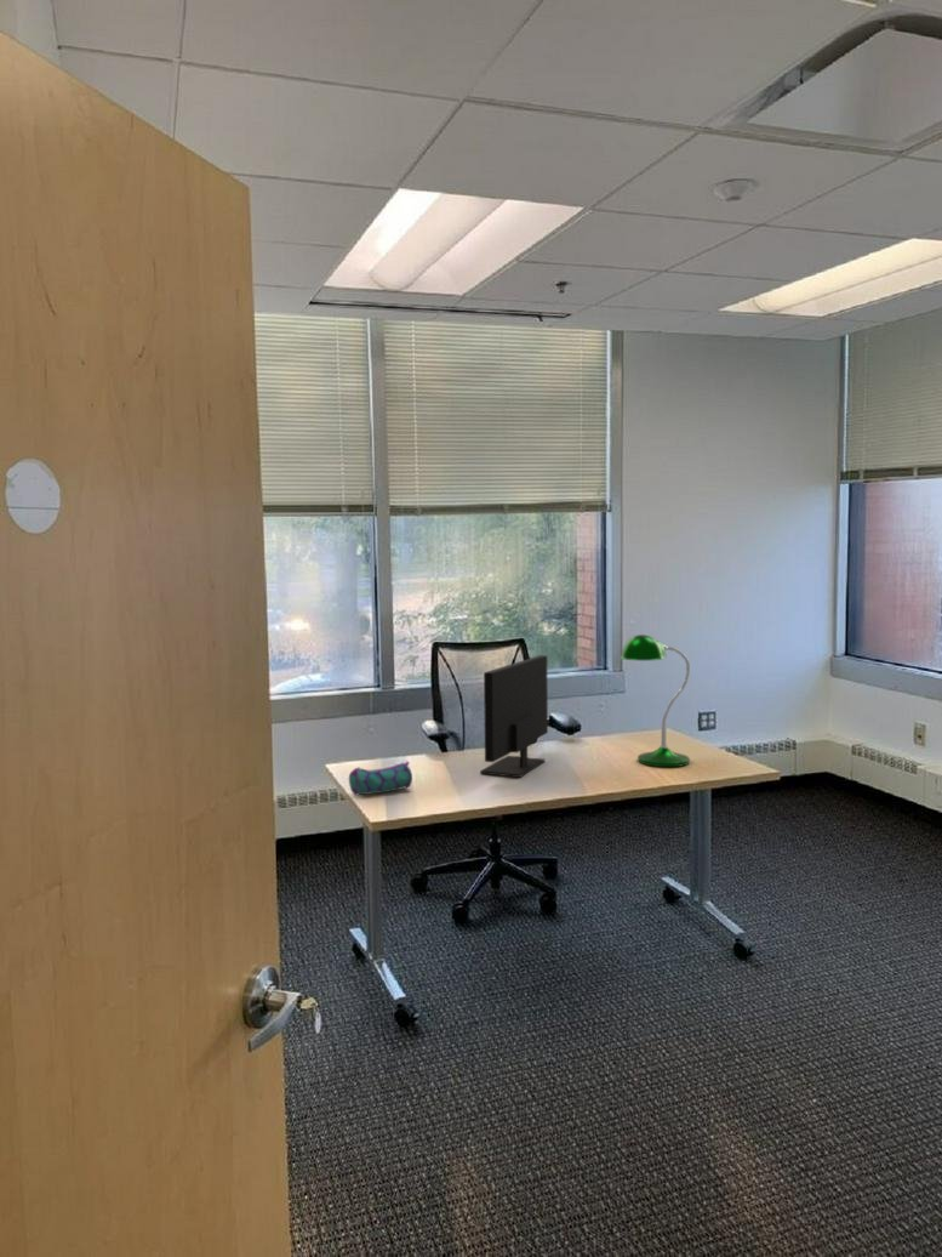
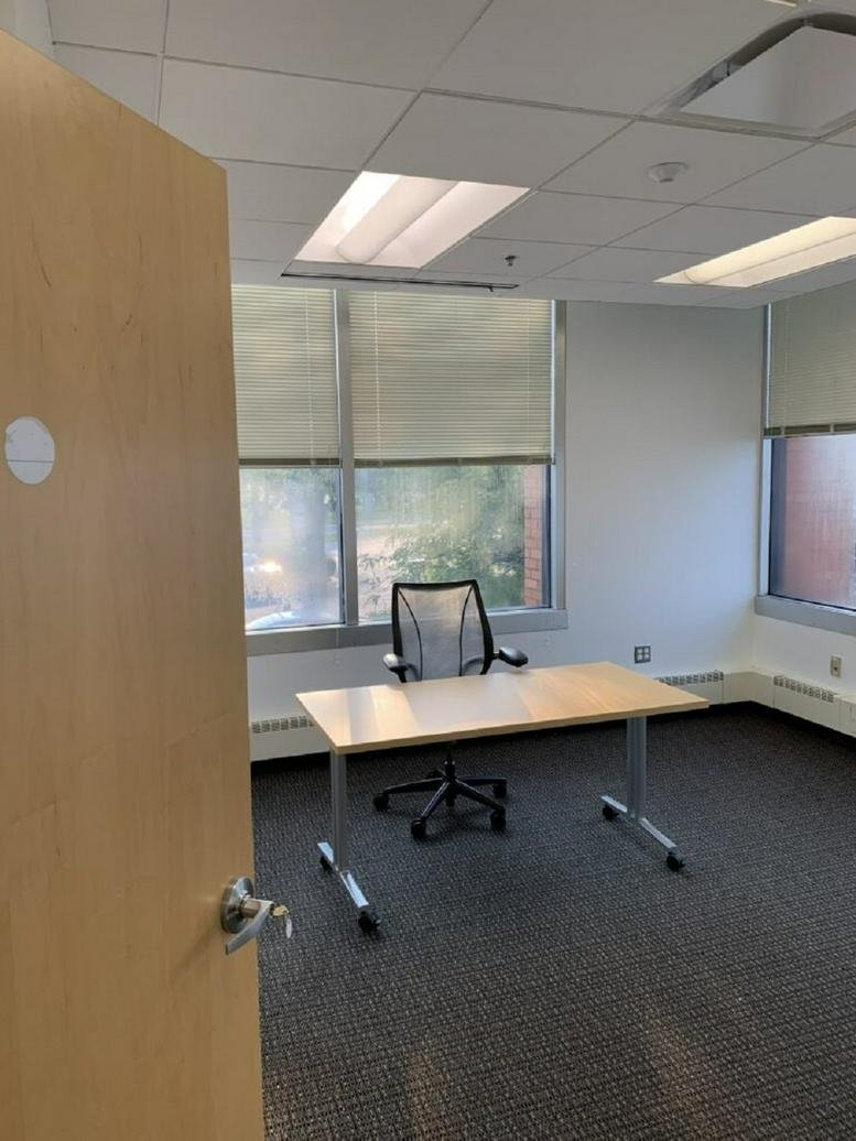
- monitor [479,654,549,779]
- pencil case [348,761,413,796]
- desk lamp [618,633,691,768]
